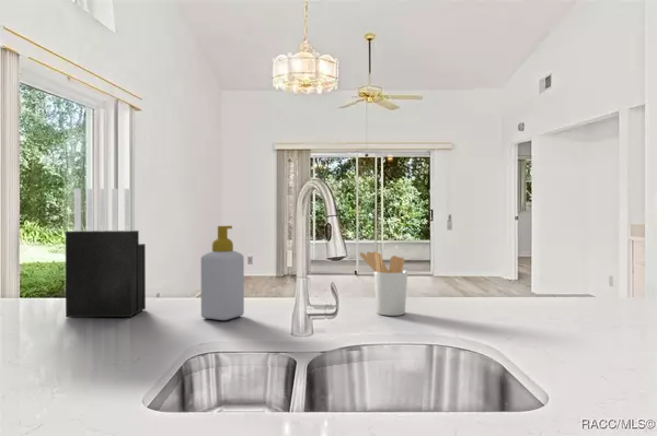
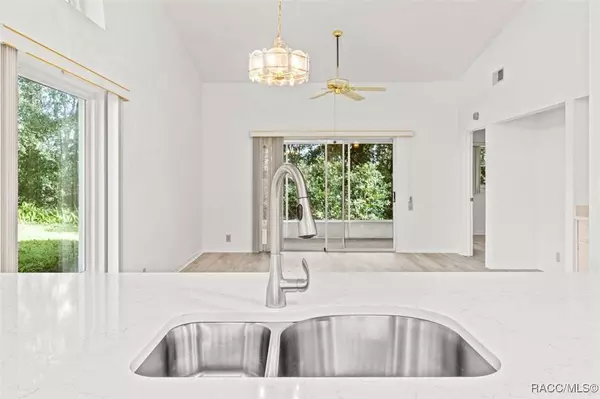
- utensil holder [358,250,408,317]
- soap bottle [200,225,245,321]
- knife block [65,188,147,318]
